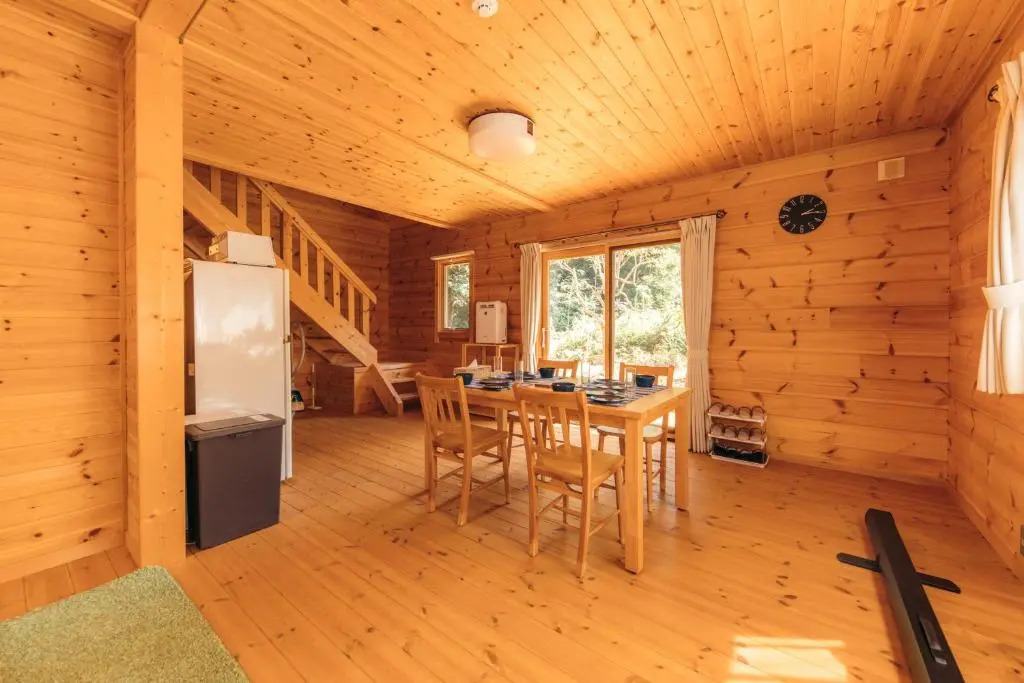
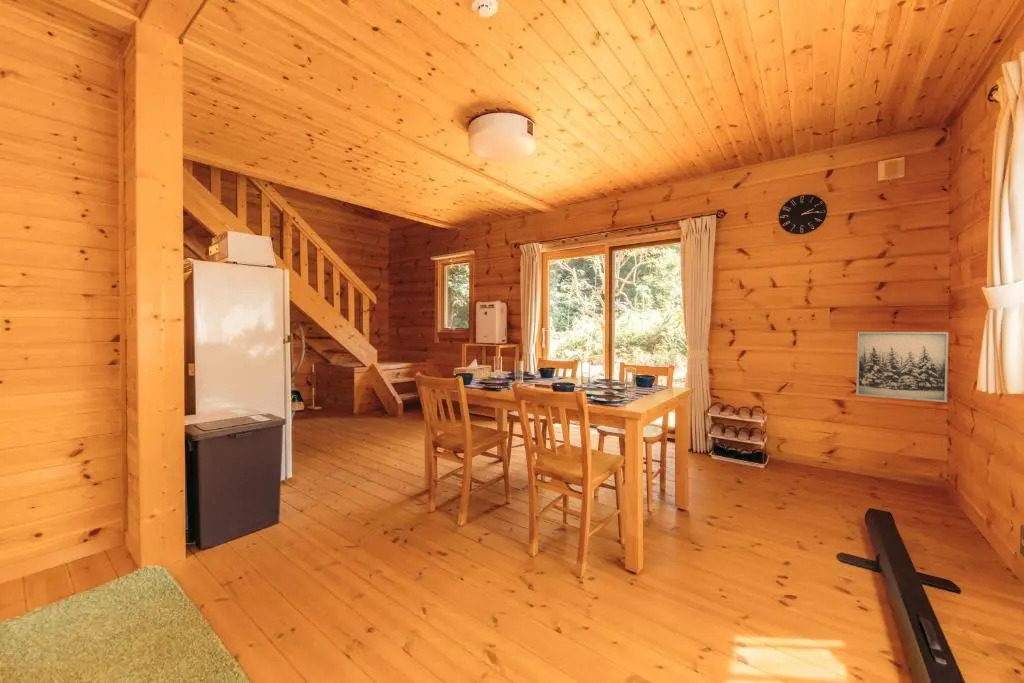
+ wall art [855,331,950,403]
